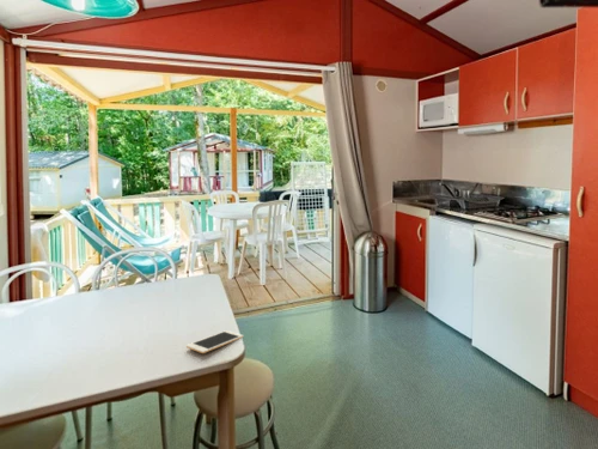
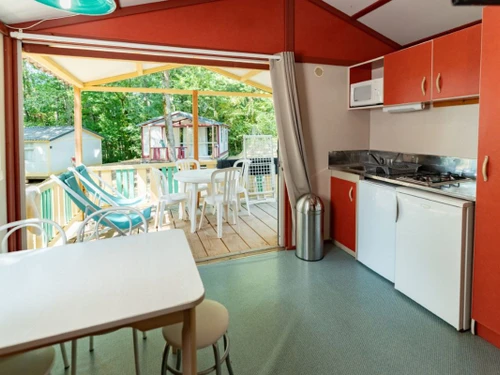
- cell phone [185,329,244,354]
